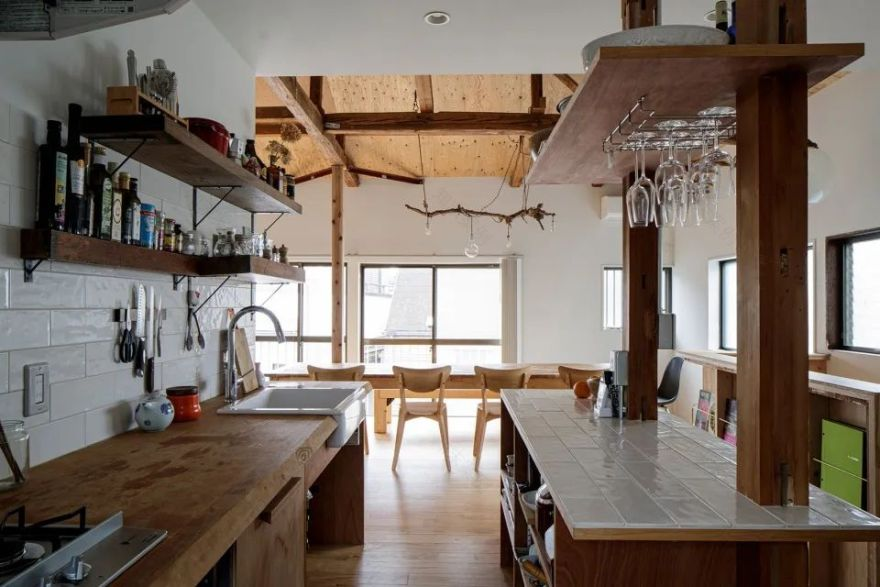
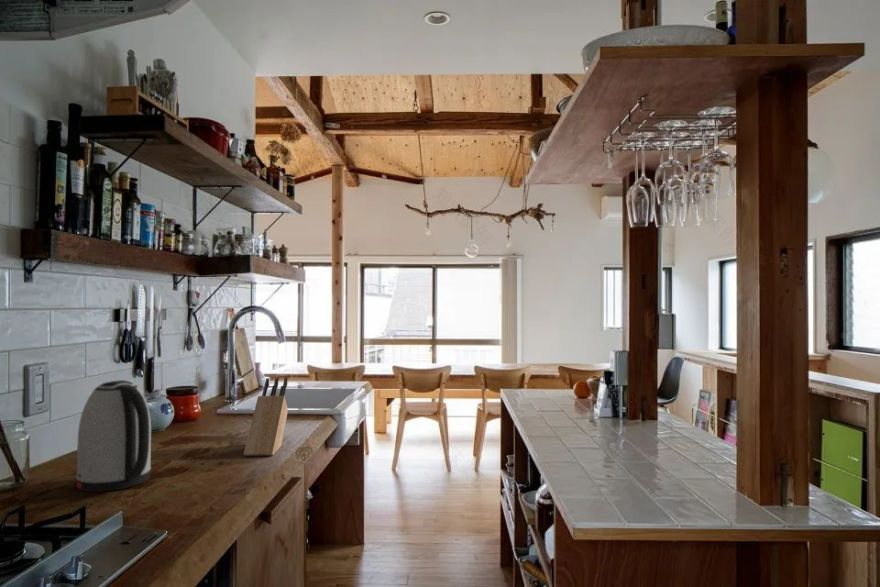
+ kettle [75,379,152,493]
+ knife block [243,376,289,457]
